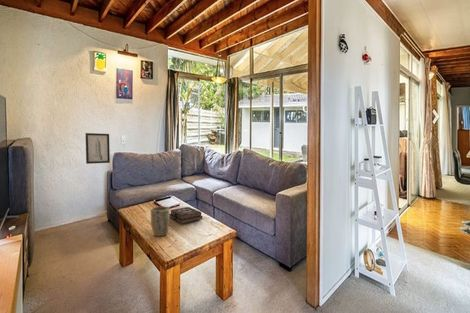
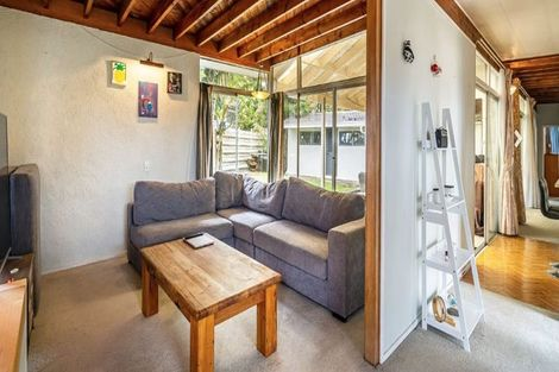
- wall art [85,132,111,165]
- hardback book [169,206,204,225]
- plant pot [150,205,170,237]
